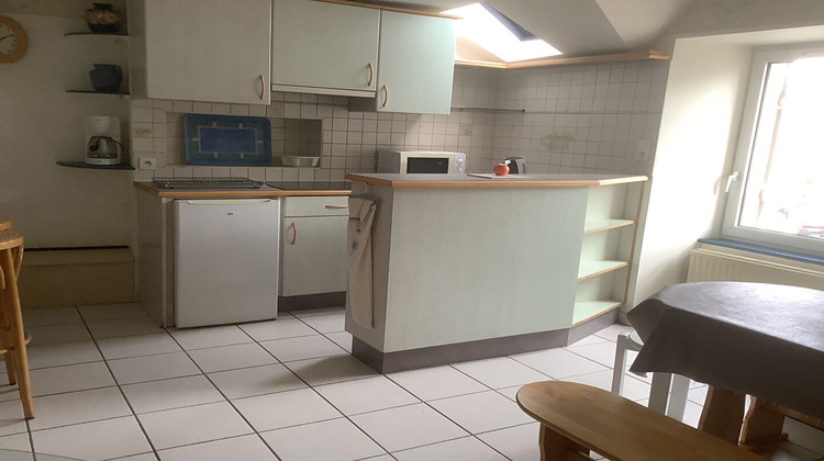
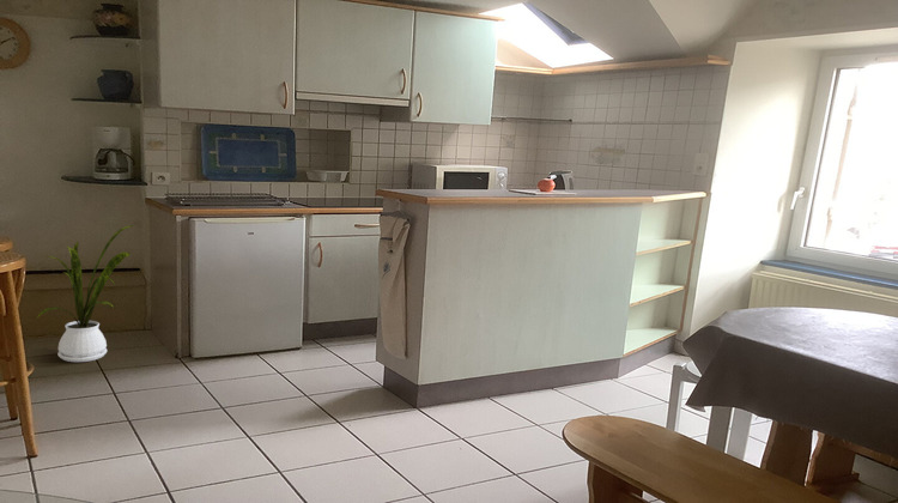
+ house plant [36,224,135,363]
